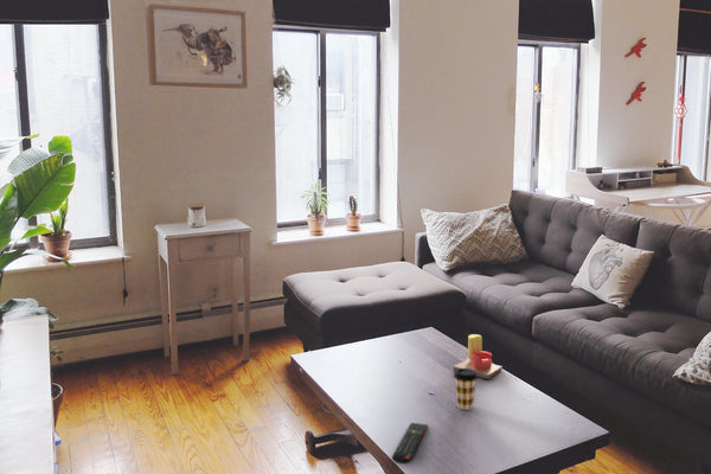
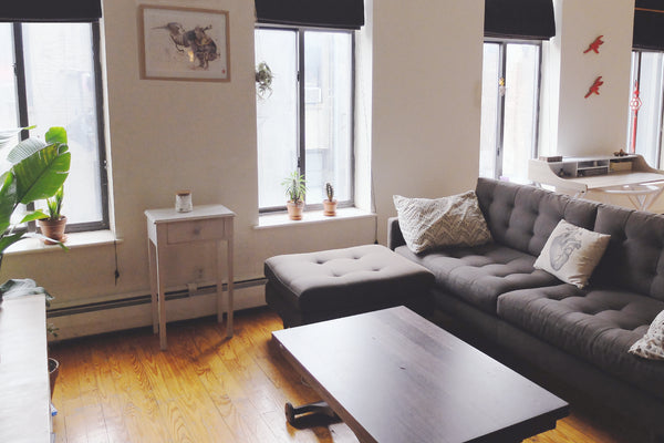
- remote control [391,422,429,465]
- candle [453,333,504,380]
- coffee cup [453,369,479,411]
